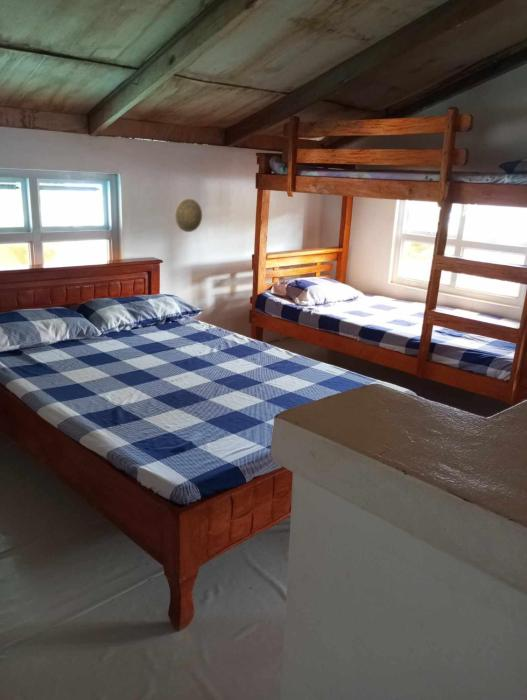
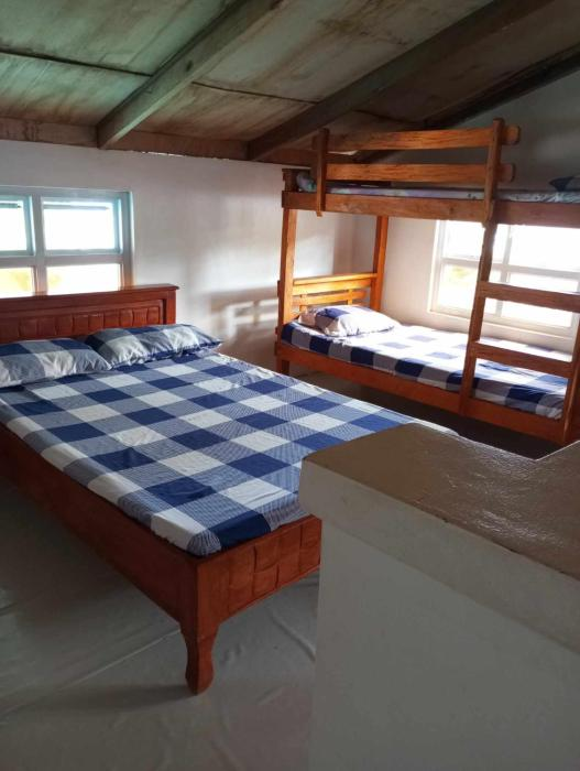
- decorative plate [174,198,203,233]
